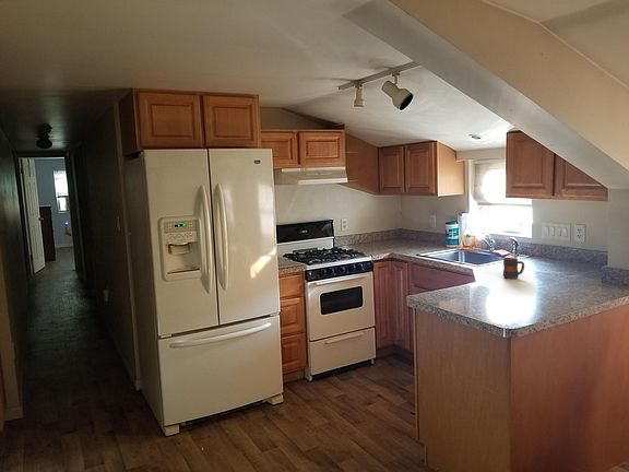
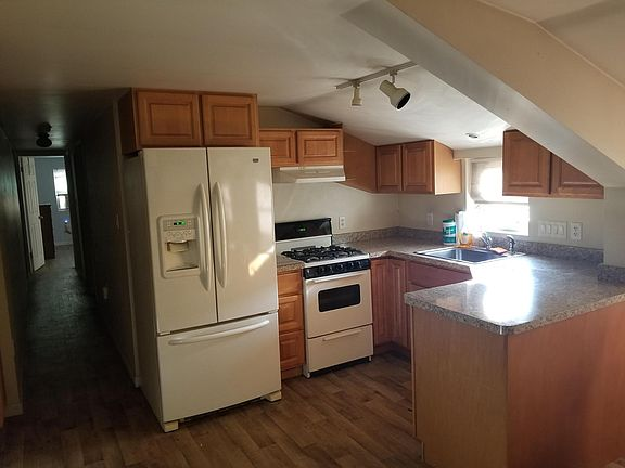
- mug [502,257,525,280]
